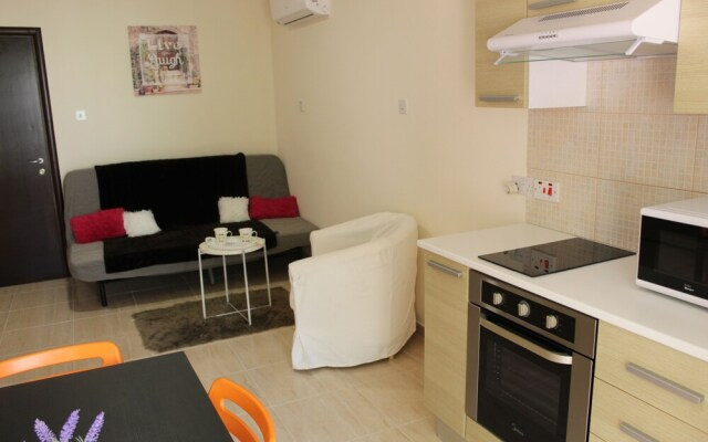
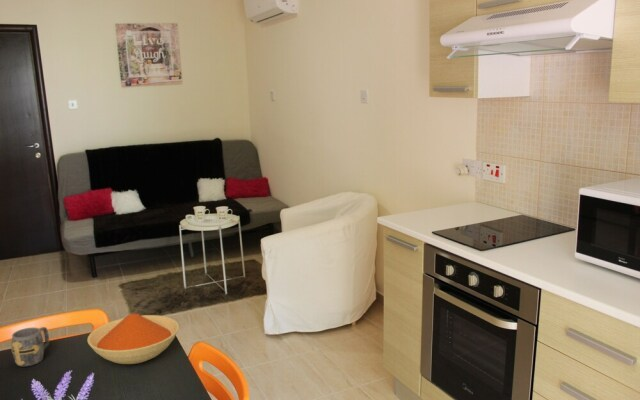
+ bowl [86,312,180,365]
+ mug [10,326,50,367]
